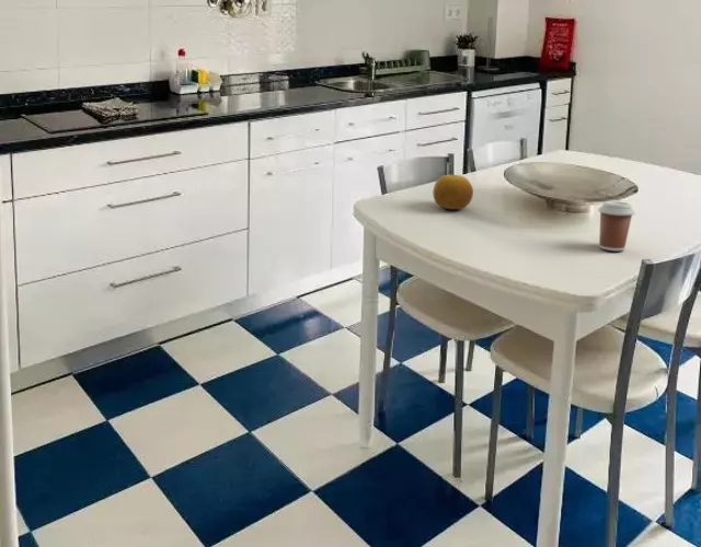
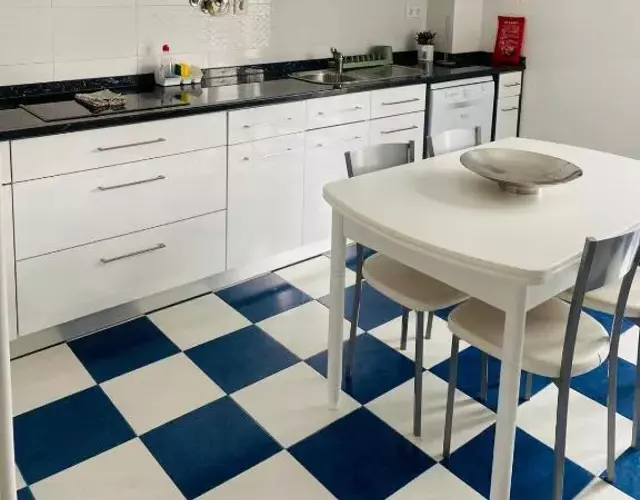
- fruit [432,174,474,210]
- coffee cup [597,200,636,252]
